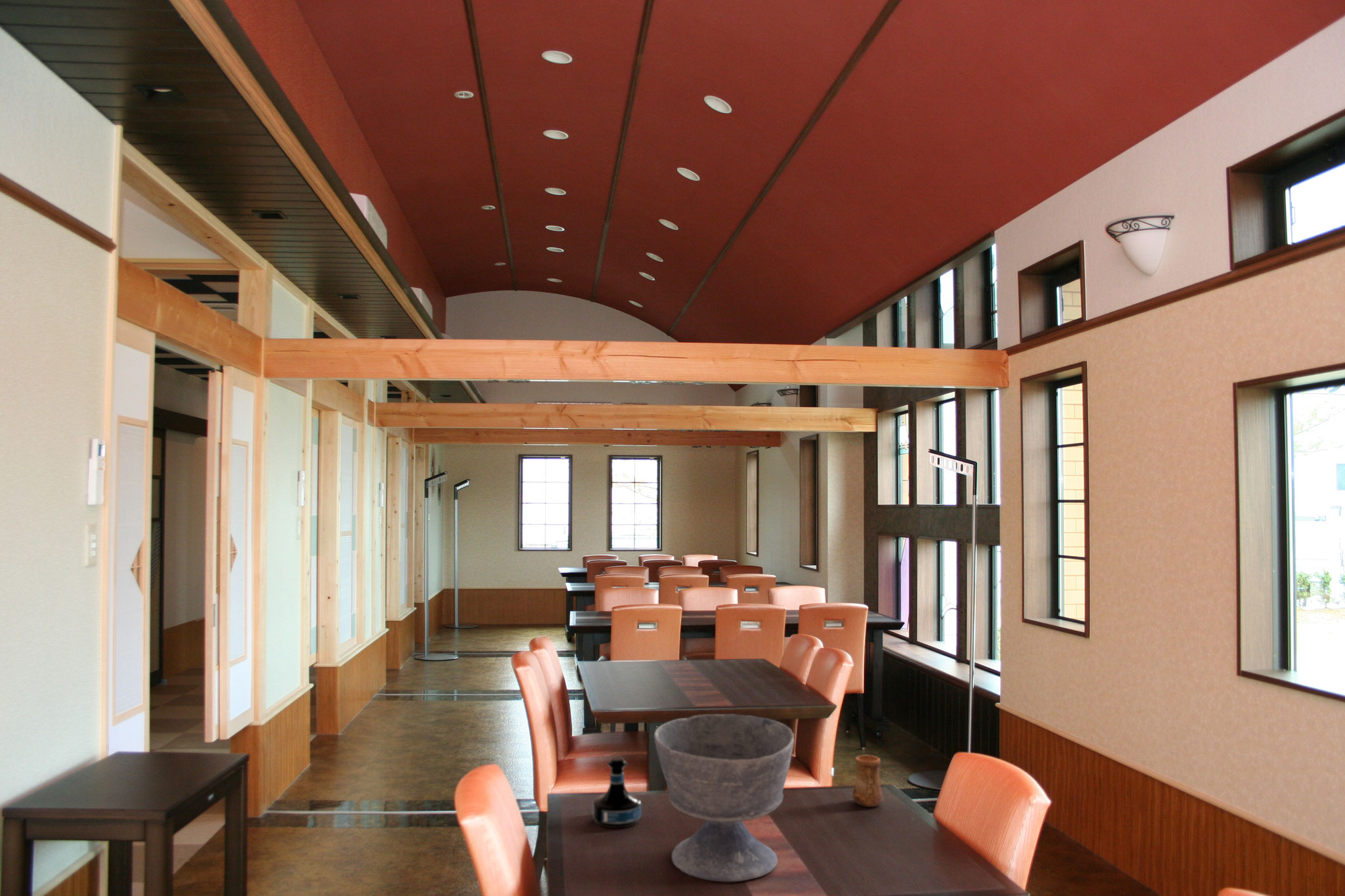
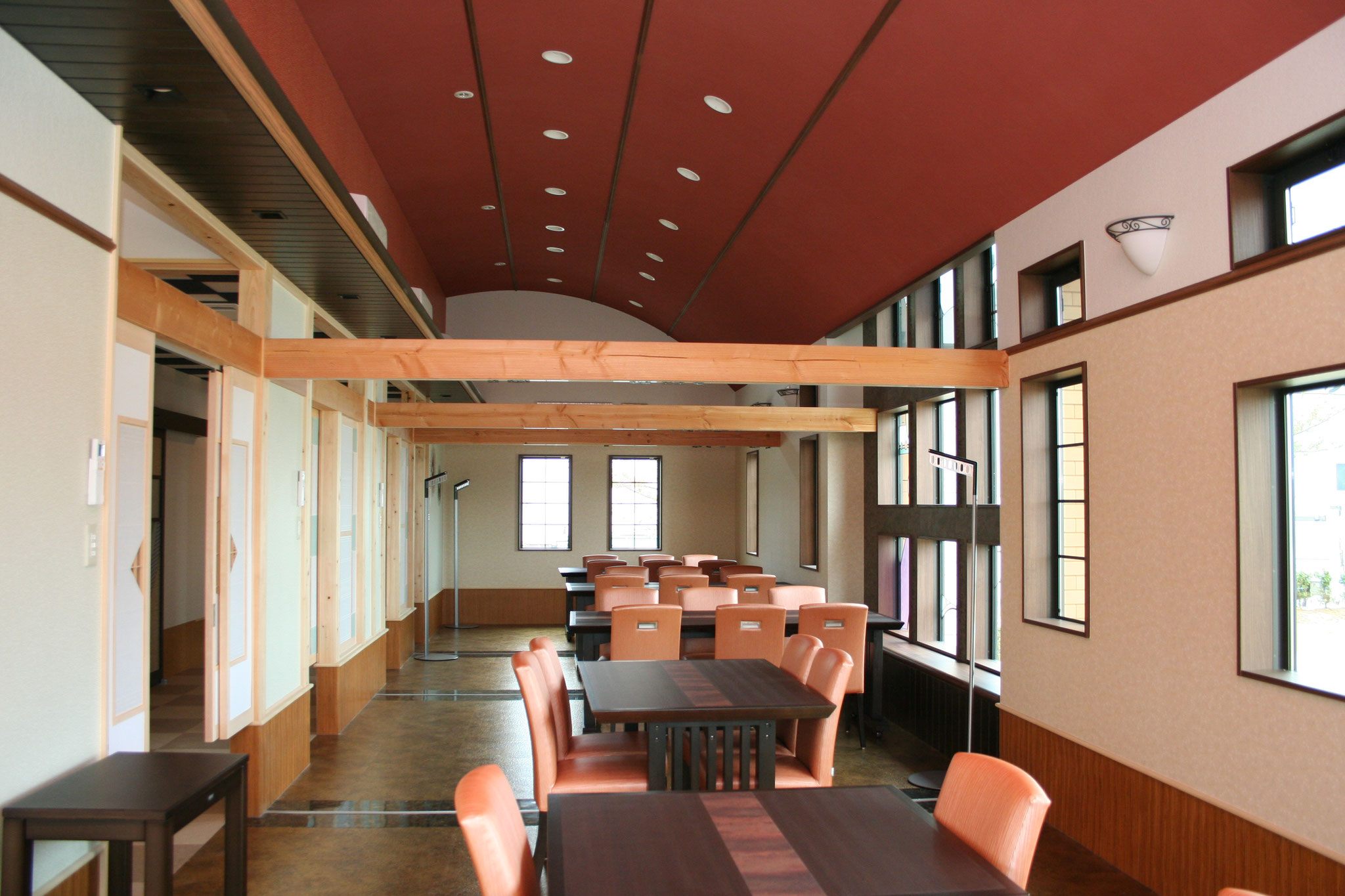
- bowl [653,714,795,883]
- cup [852,755,884,807]
- tequila bottle [592,756,642,829]
